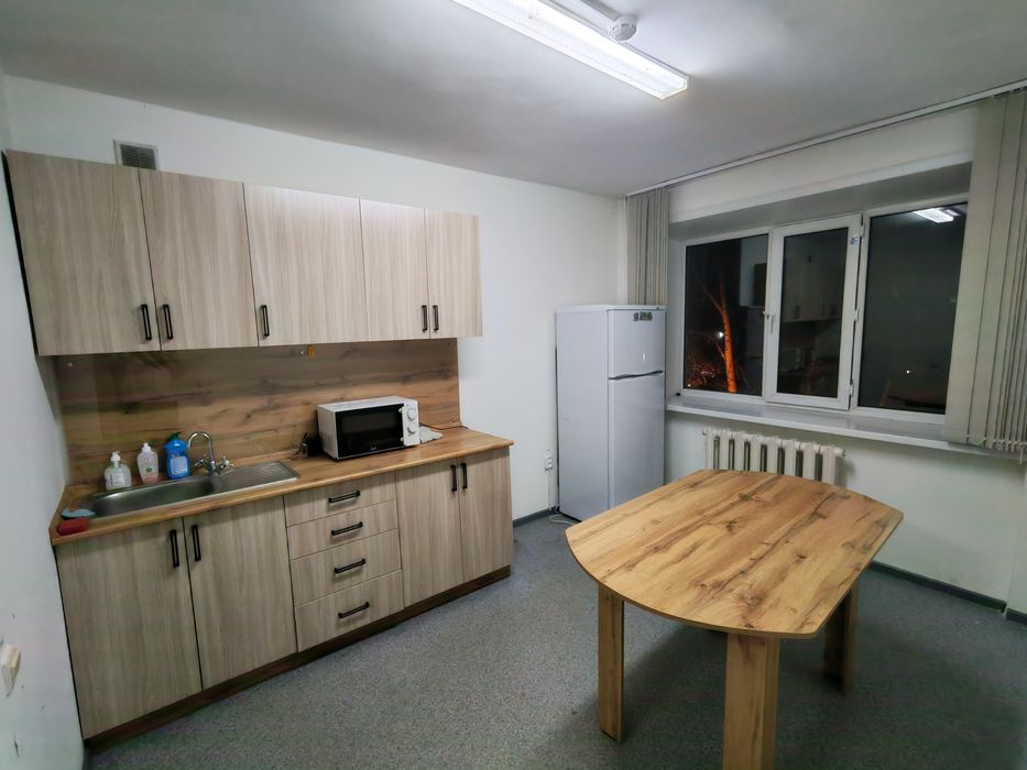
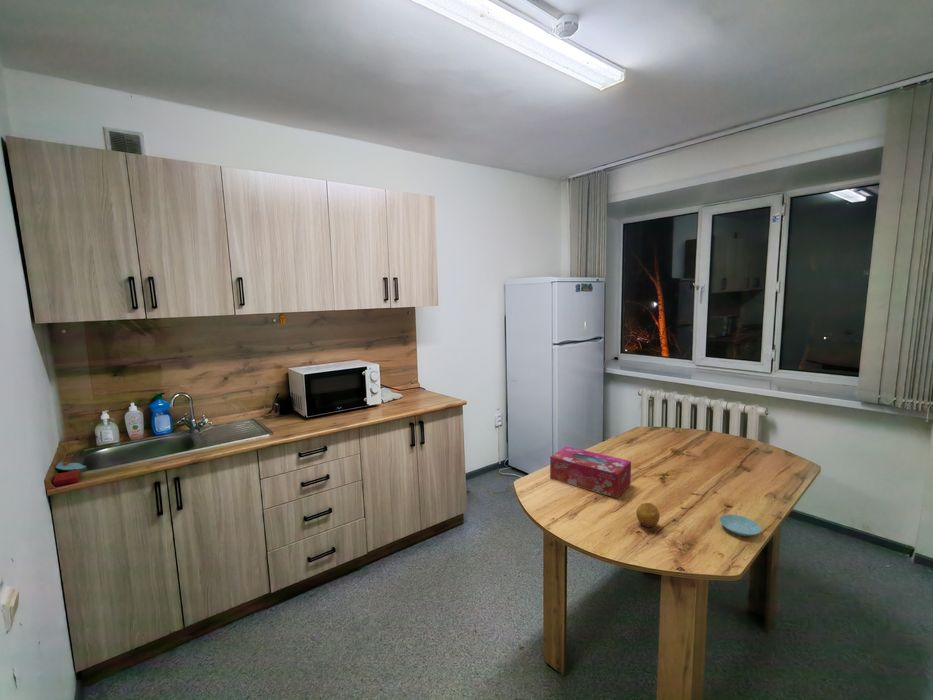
+ fruit [635,502,661,529]
+ tissue box [549,445,632,499]
+ saucer [718,514,762,537]
